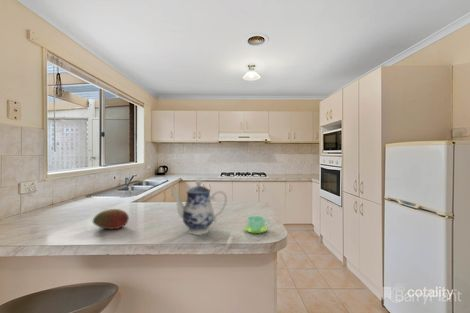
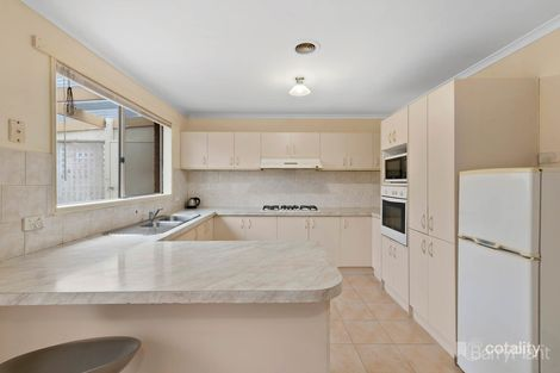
- fruit [92,208,130,230]
- cup [243,215,270,234]
- teapot [169,179,228,236]
